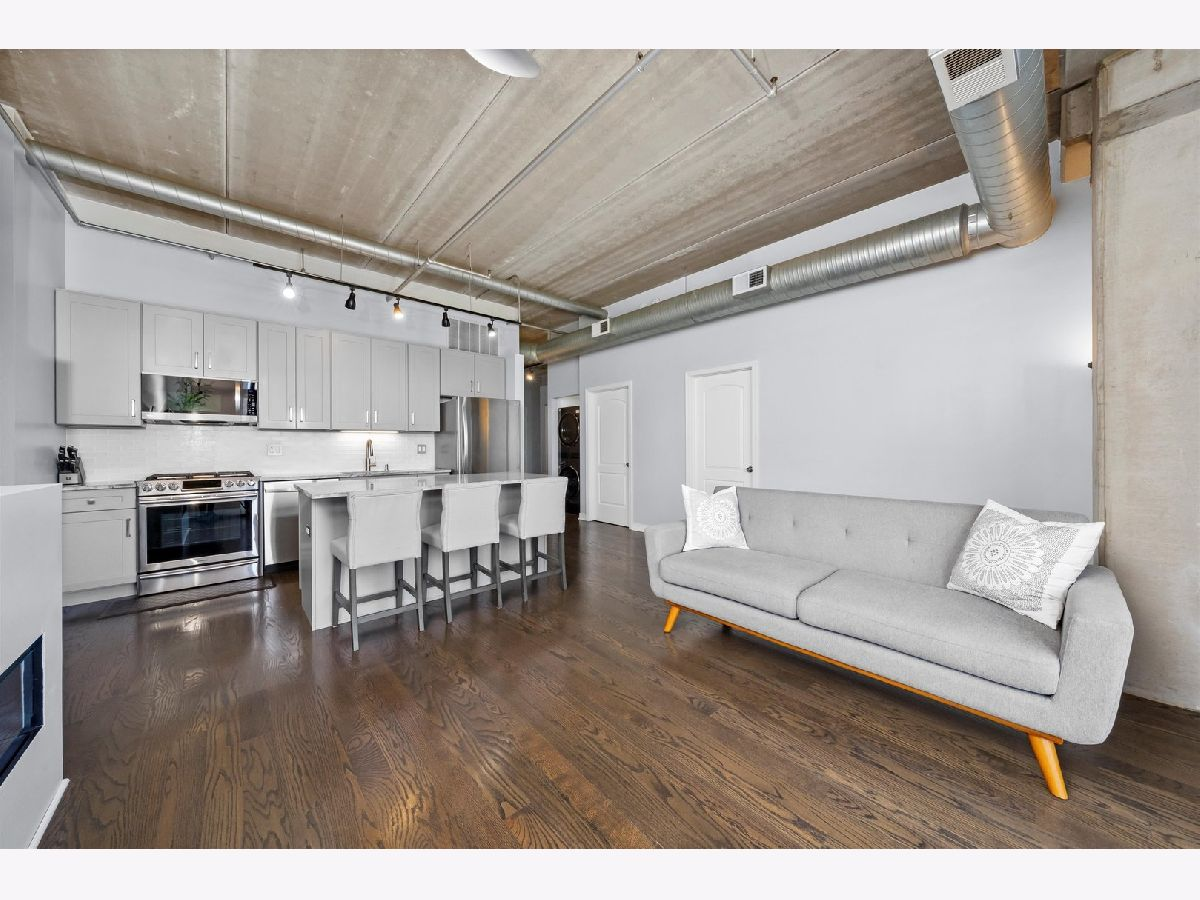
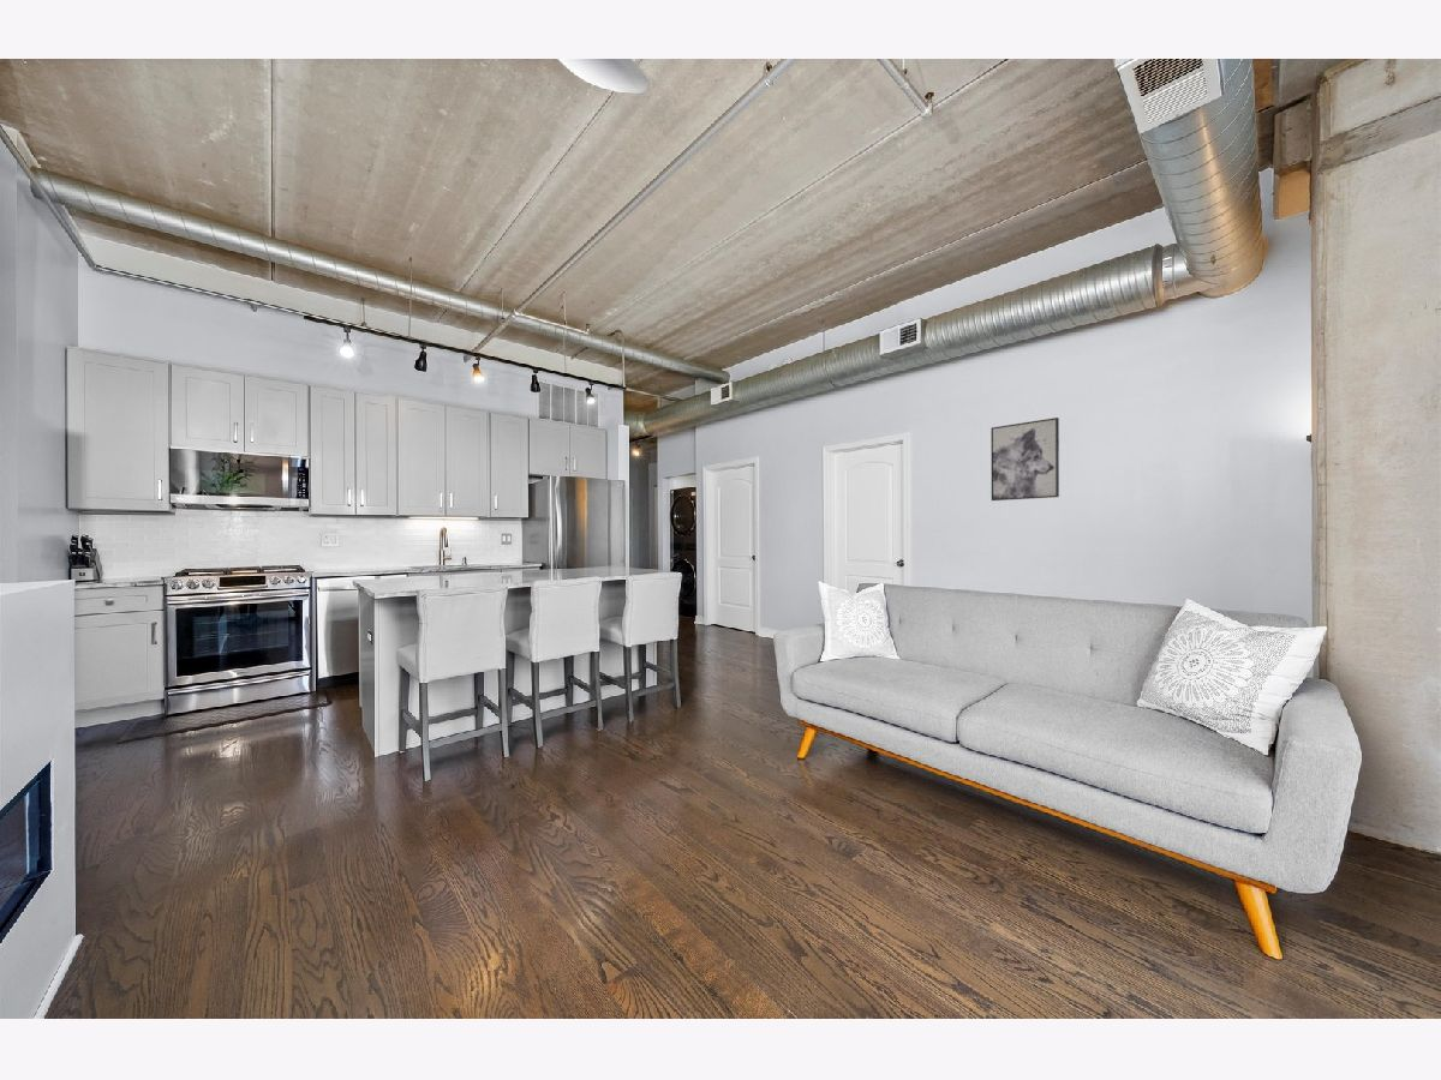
+ wall art [989,416,1060,502]
